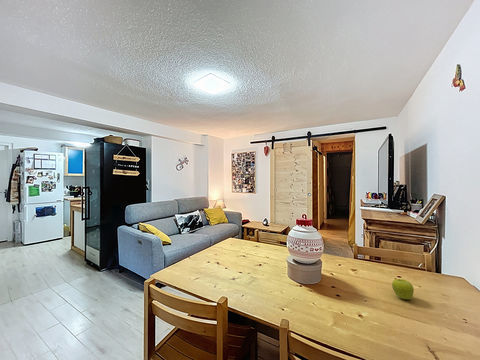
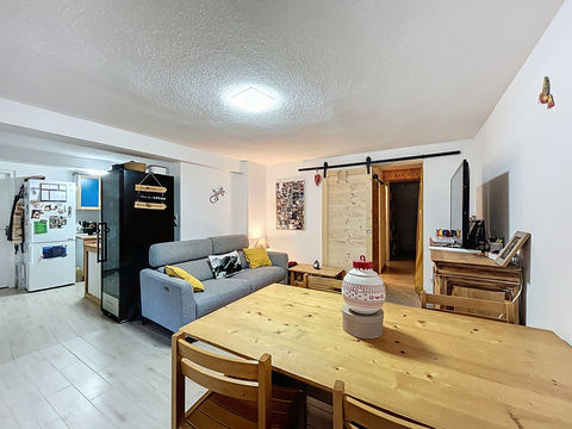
- fruit [391,278,415,300]
